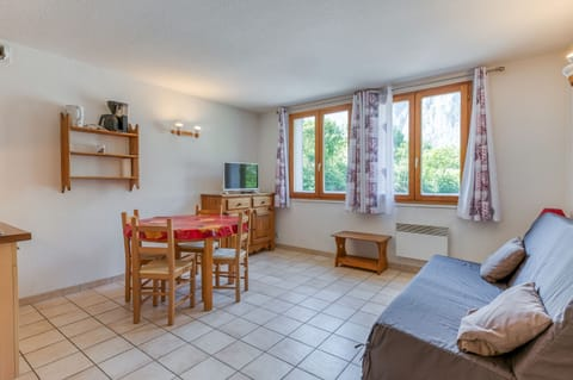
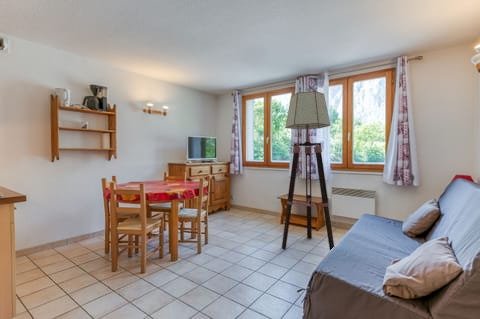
+ floor lamp [281,90,335,251]
